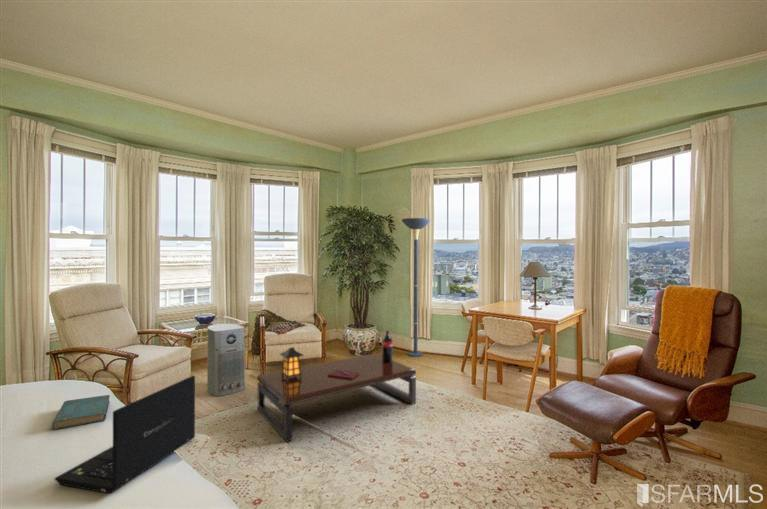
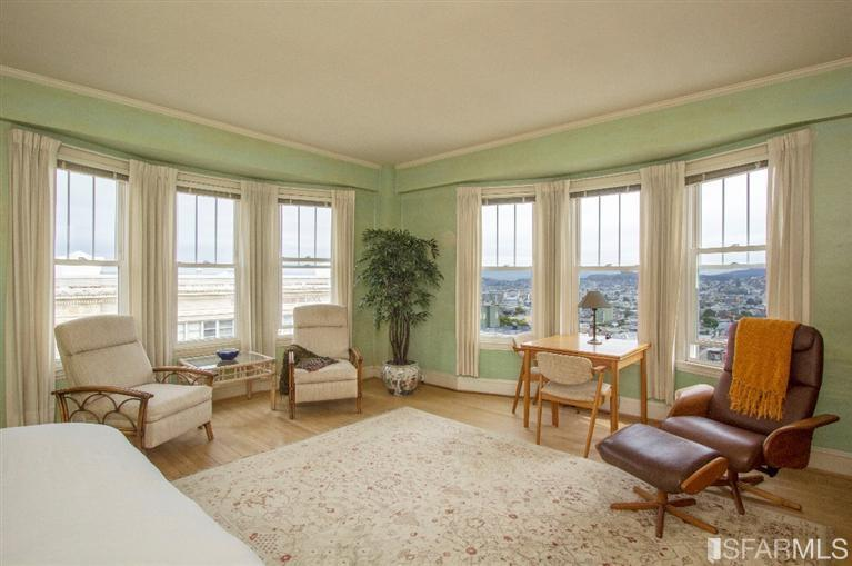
- floor lamp [401,217,432,358]
- coffee table [256,329,417,443]
- air purifier [206,323,246,397]
- book [51,394,111,430]
- laptop [53,375,196,494]
